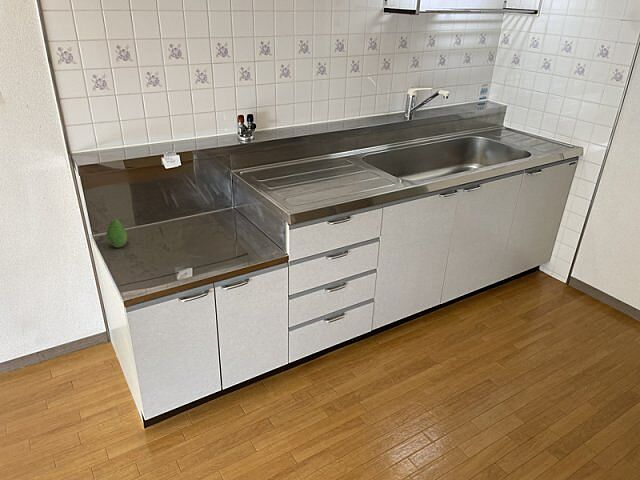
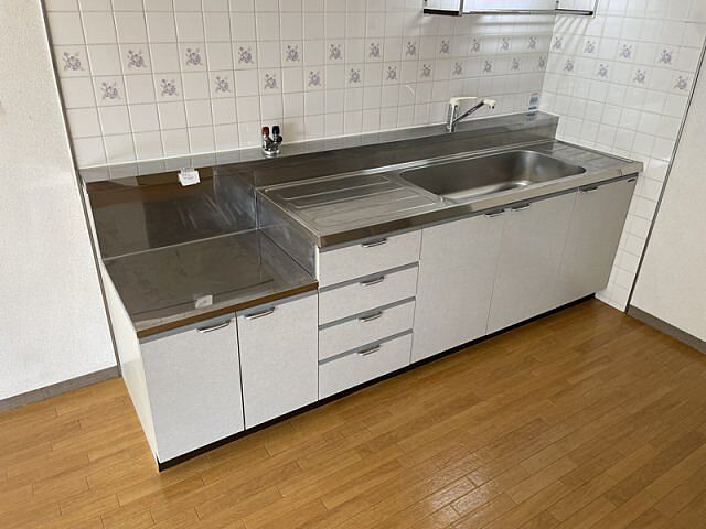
- fruit [105,219,128,248]
